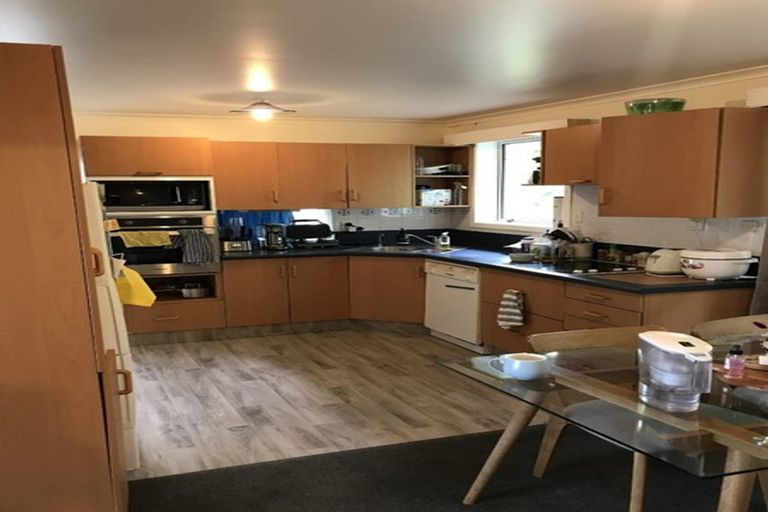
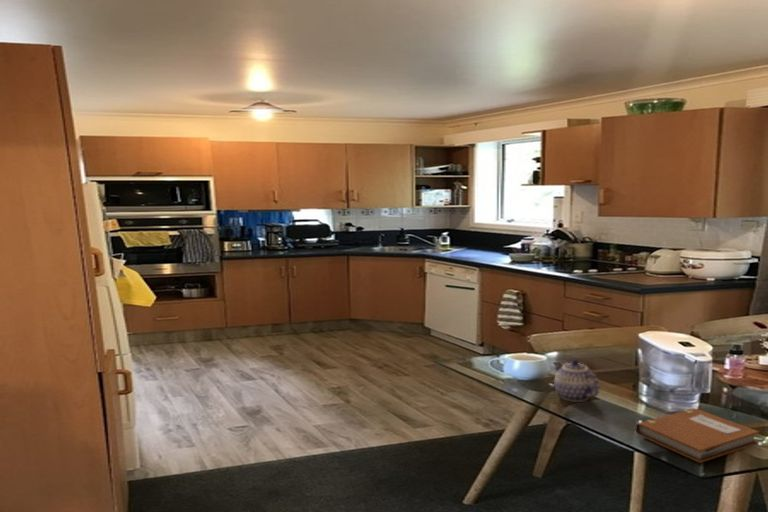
+ notebook [635,407,760,464]
+ teapot [552,359,601,403]
